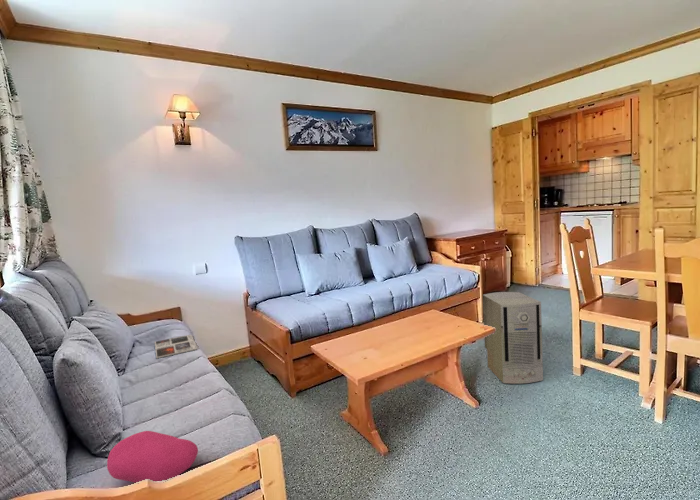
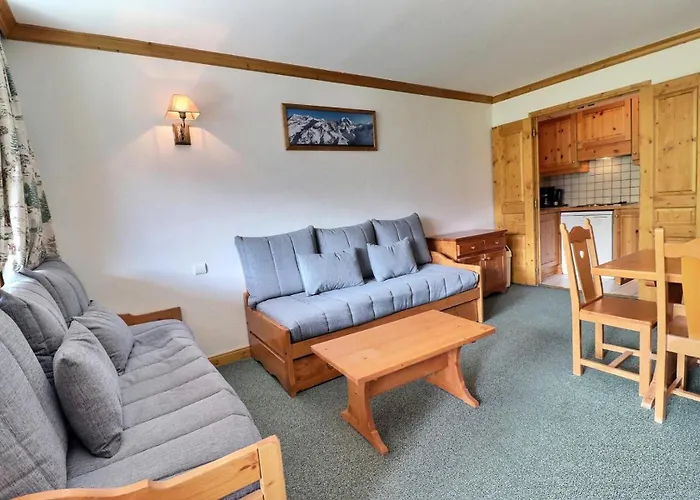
- magazine [154,334,198,359]
- air purifier [482,291,544,385]
- cushion [106,430,199,484]
